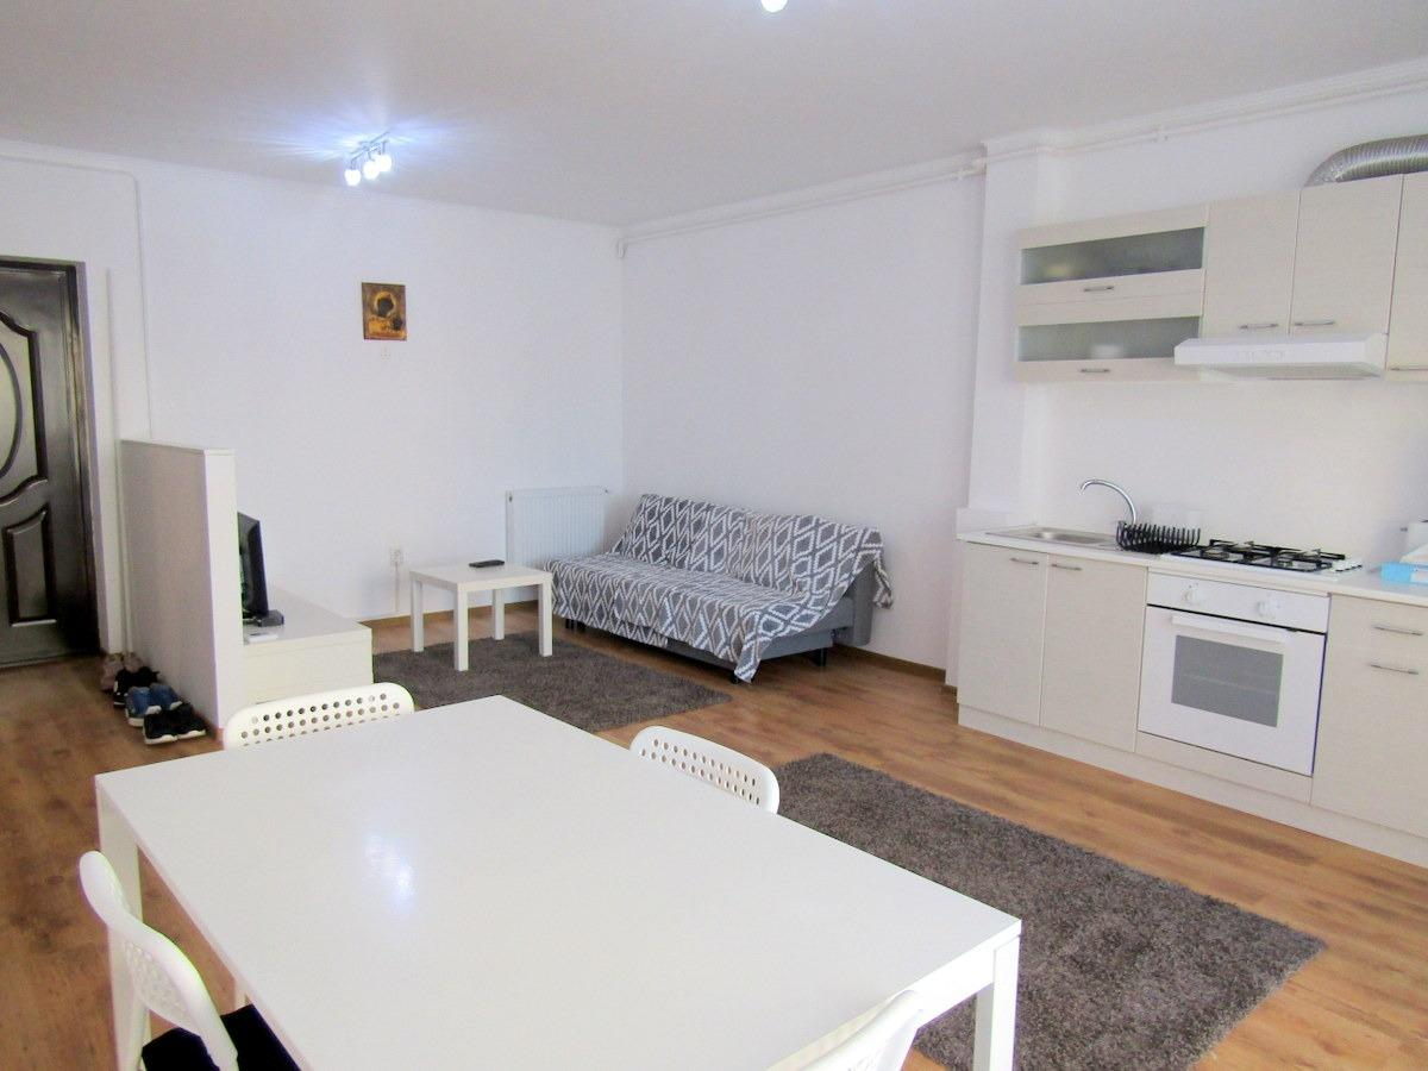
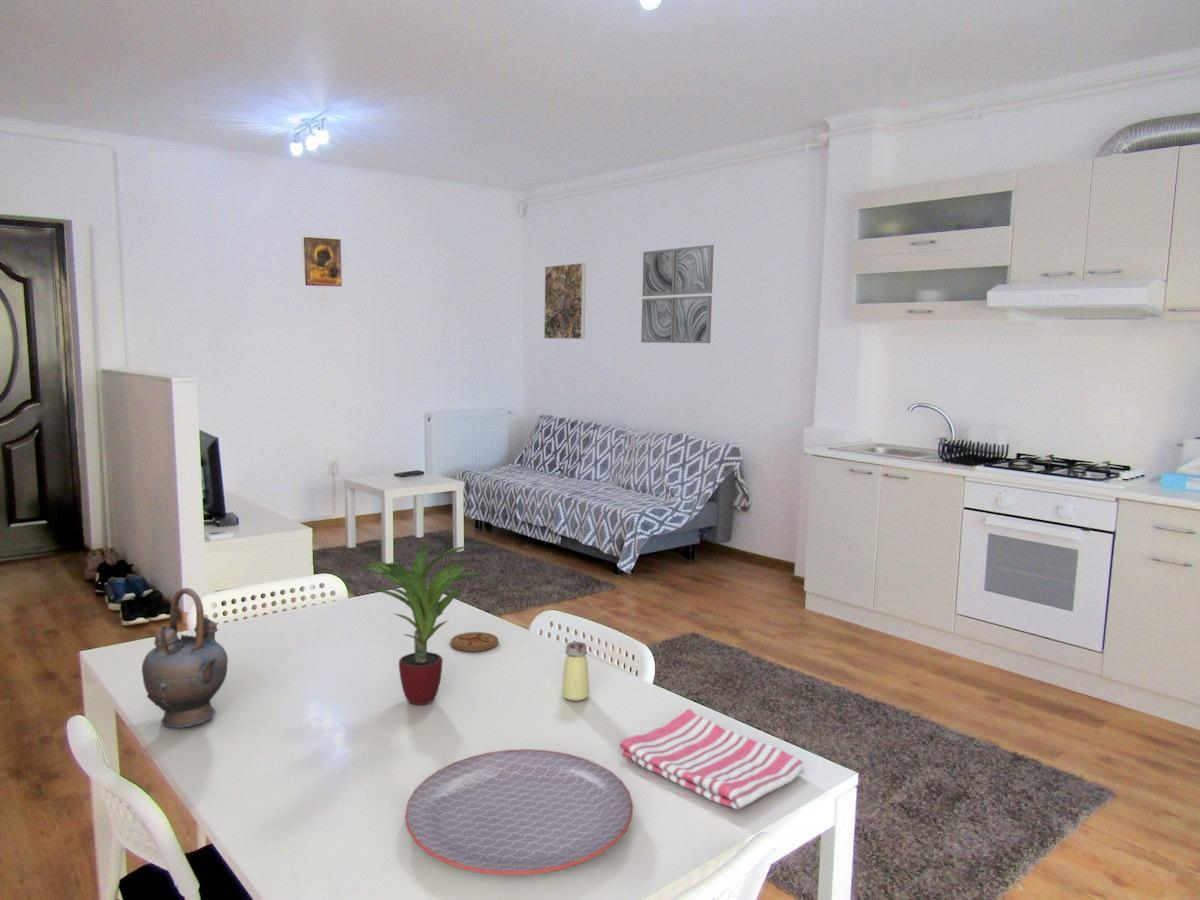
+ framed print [543,262,587,340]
+ saltshaker [561,641,591,702]
+ coaster [449,631,499,652]
+ wall art [640,244,715,344]
+ potted plant [359,542,484,706]
+ dish towel [619,707,807,810]
+ teapot [141,587,229,729]
+ plate [404,748,634,877]
